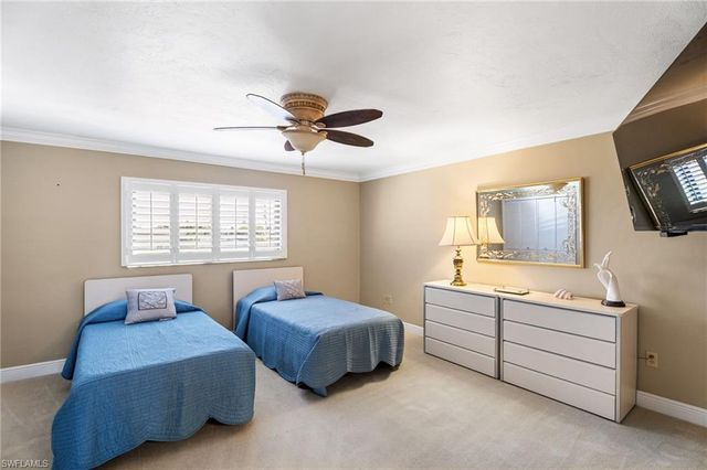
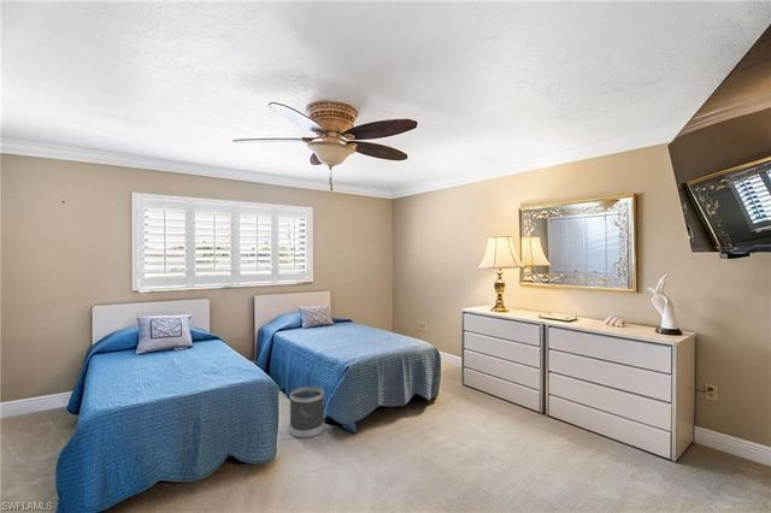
+ wastebasket [288,385,325,440]
